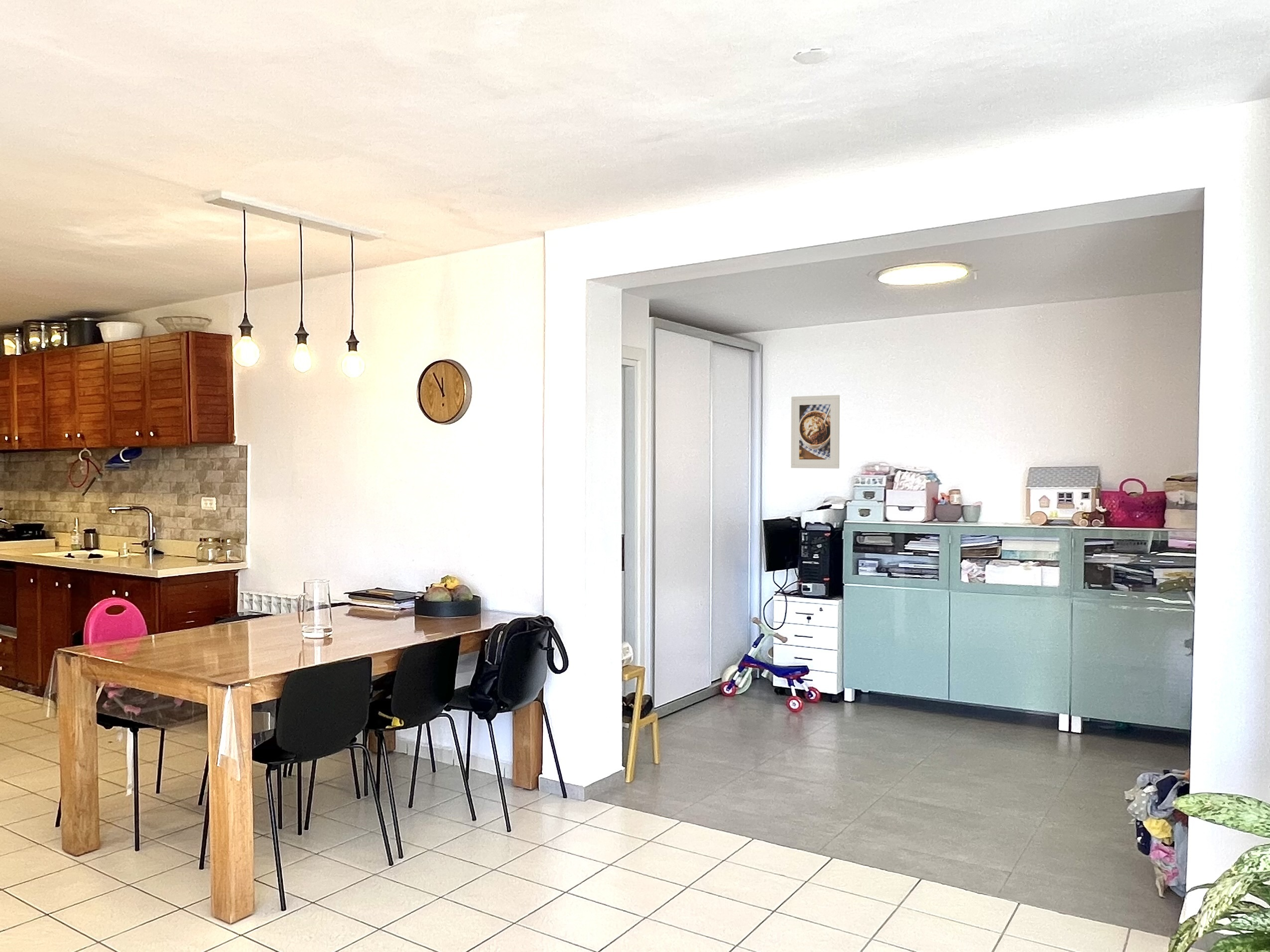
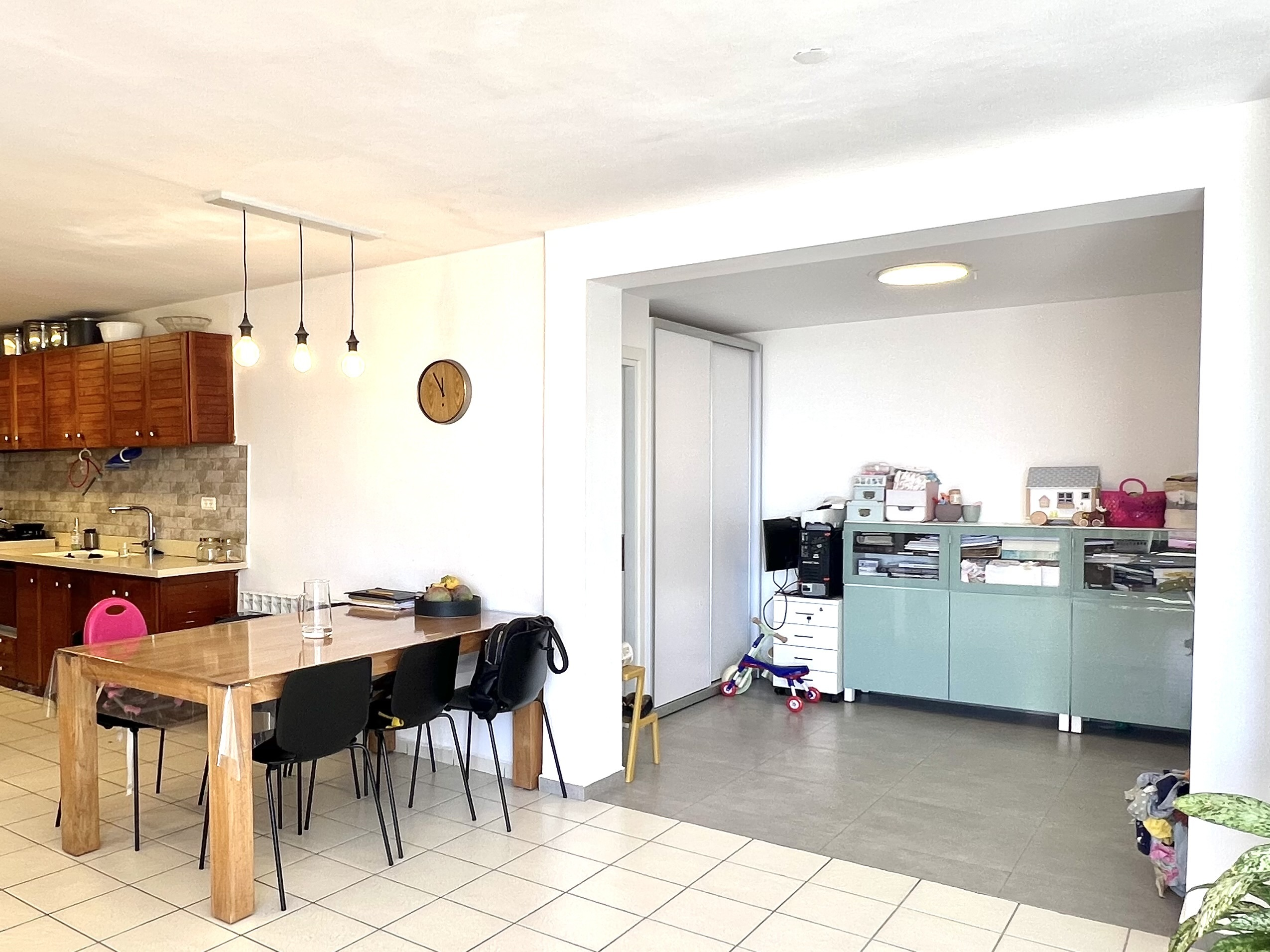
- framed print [790,394,840,469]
